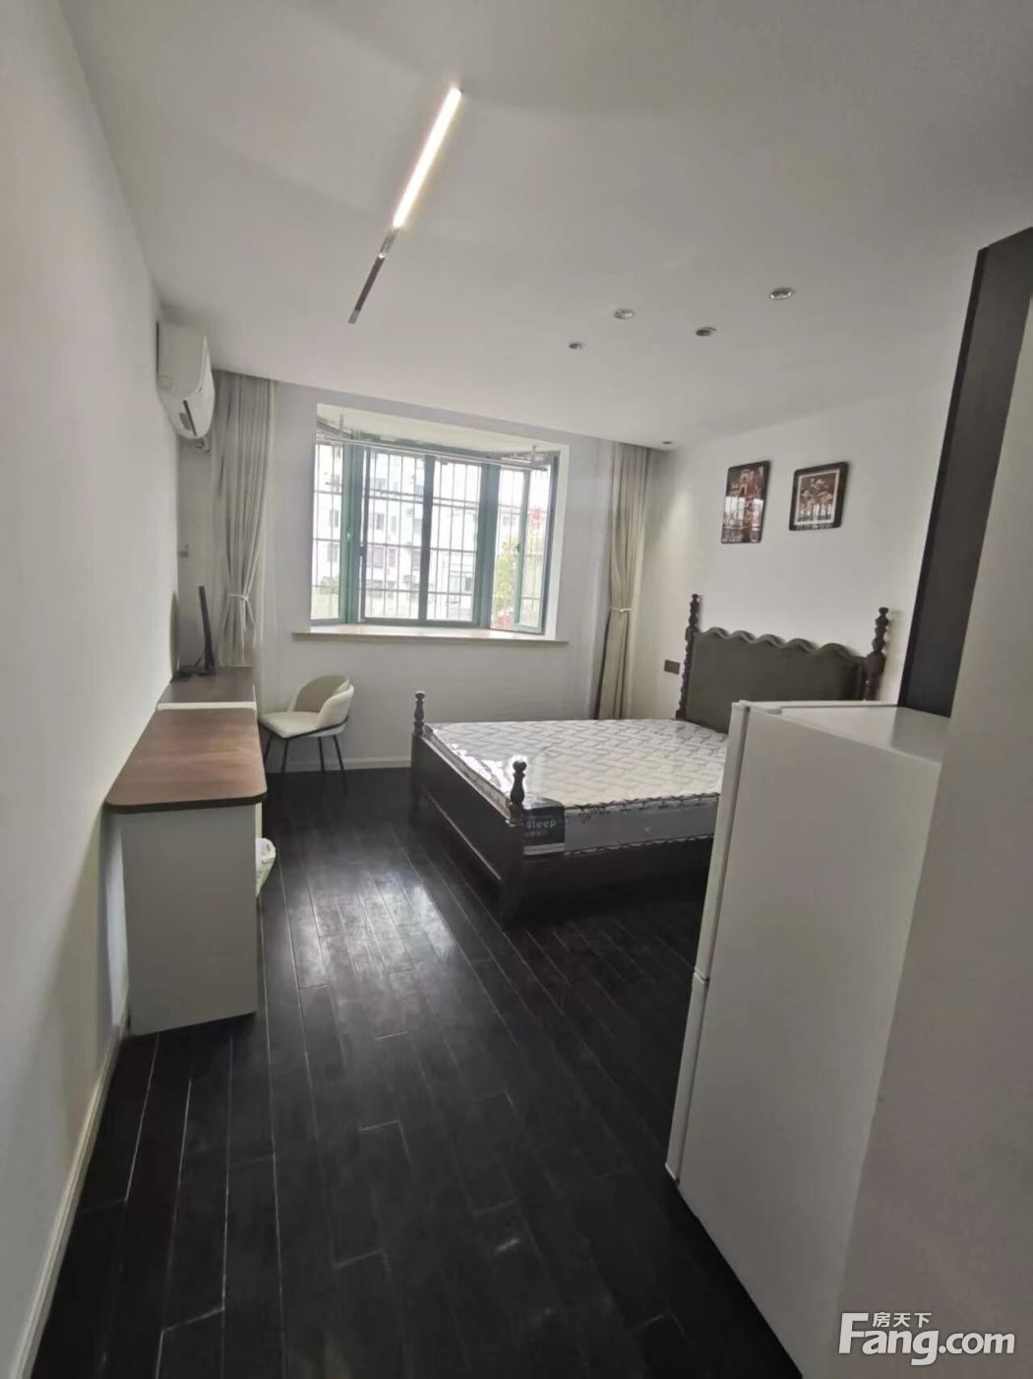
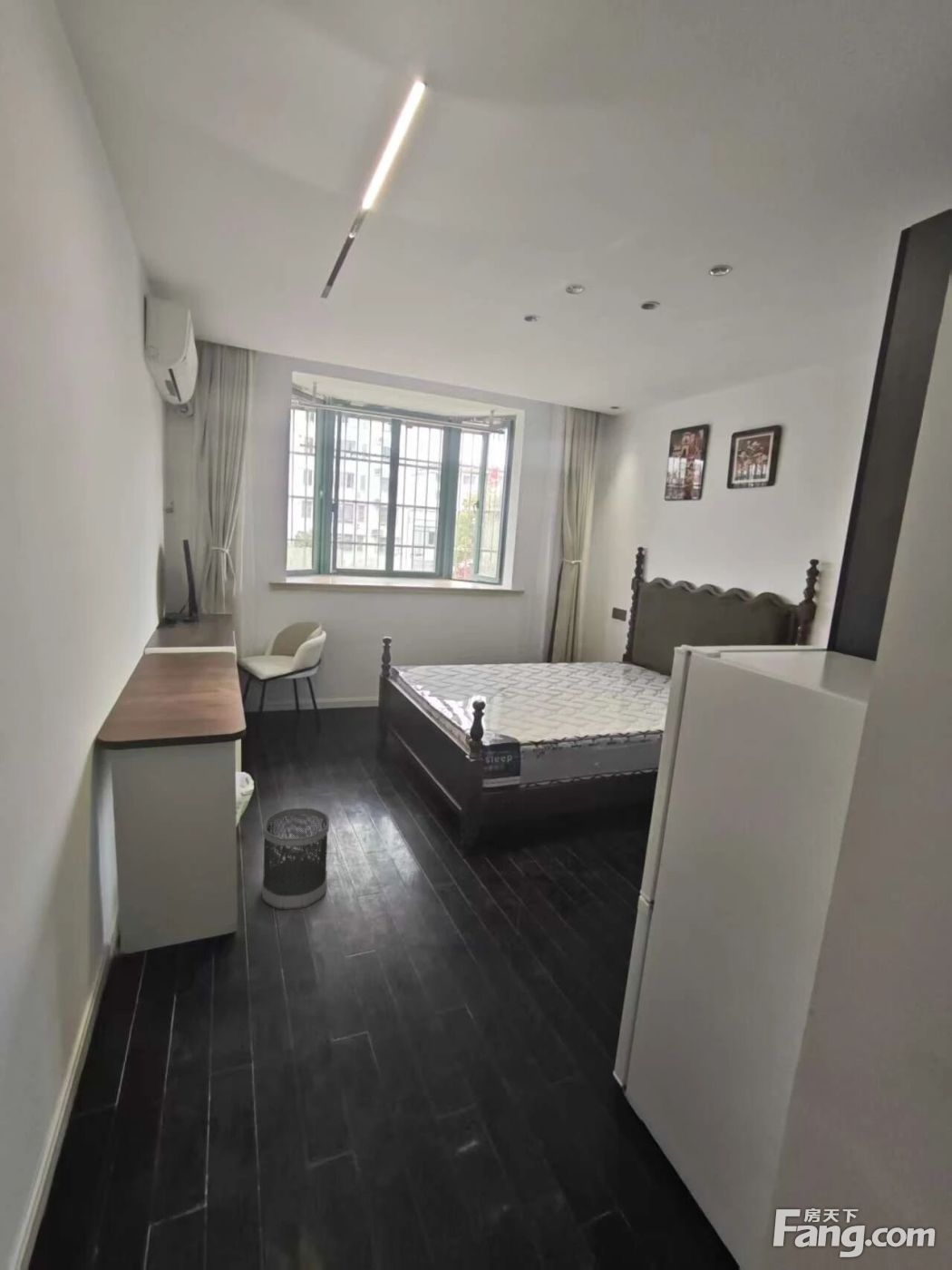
+ wastebasket [261,806,330,911]
